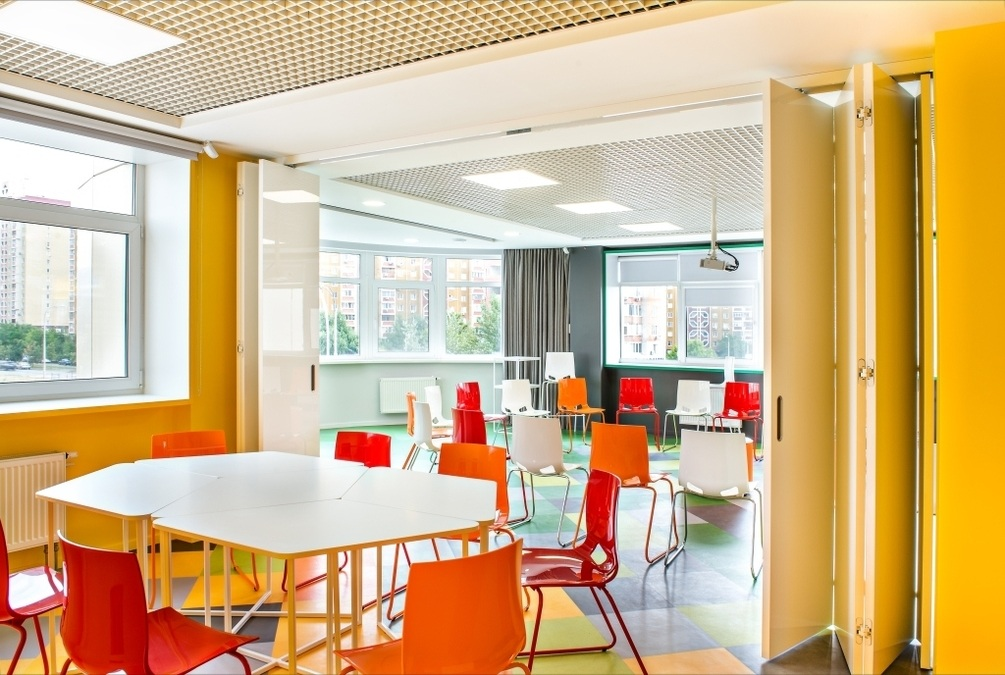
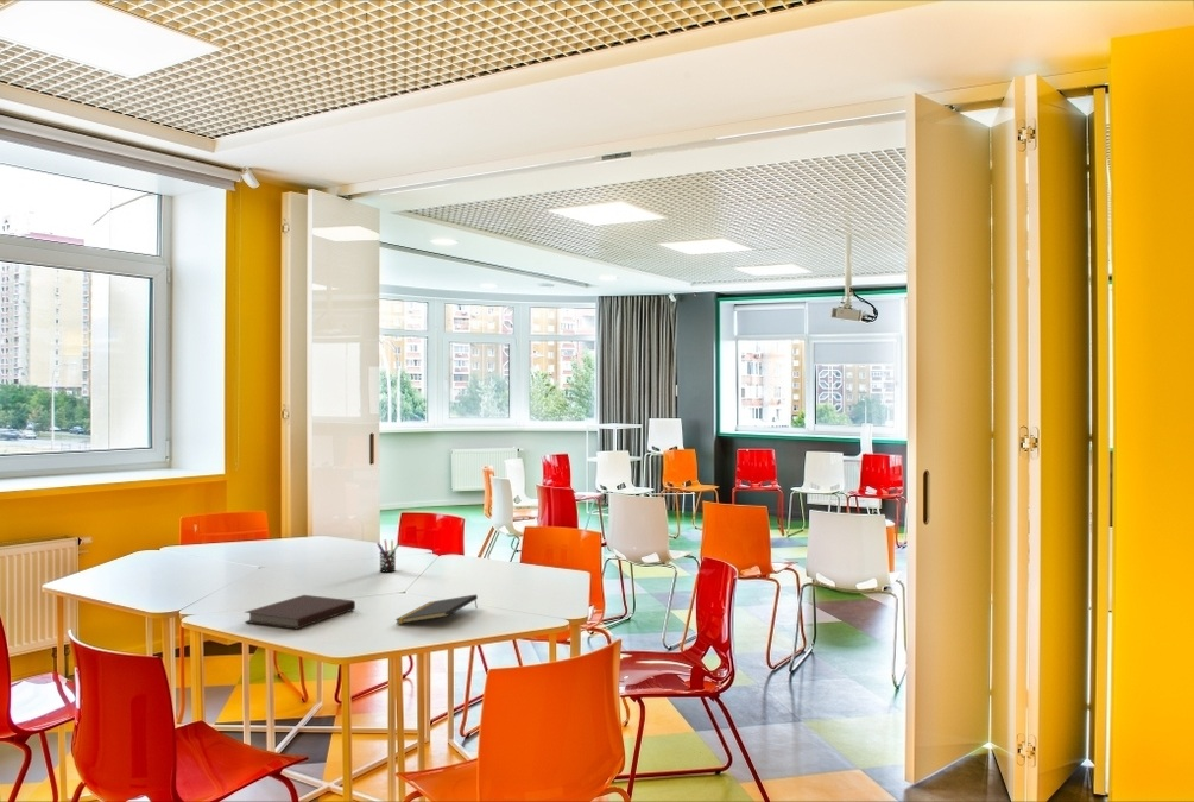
+ notebook [242,594,356,630]
+ notepad [394,594,479,625]
+ pen holder [375,538,400,573]
